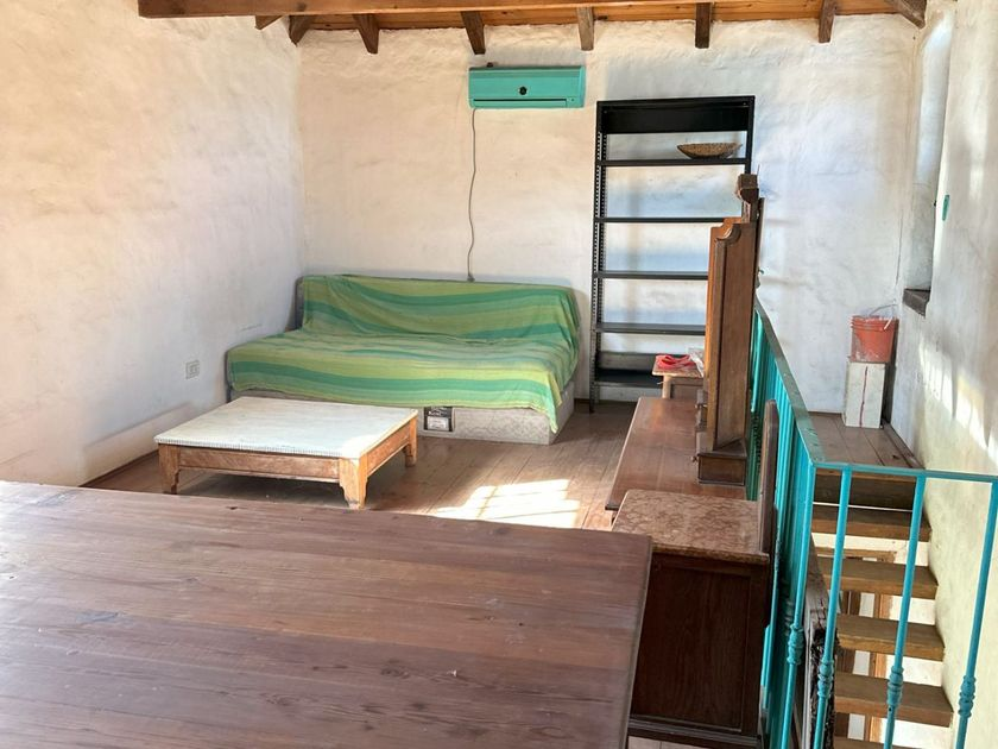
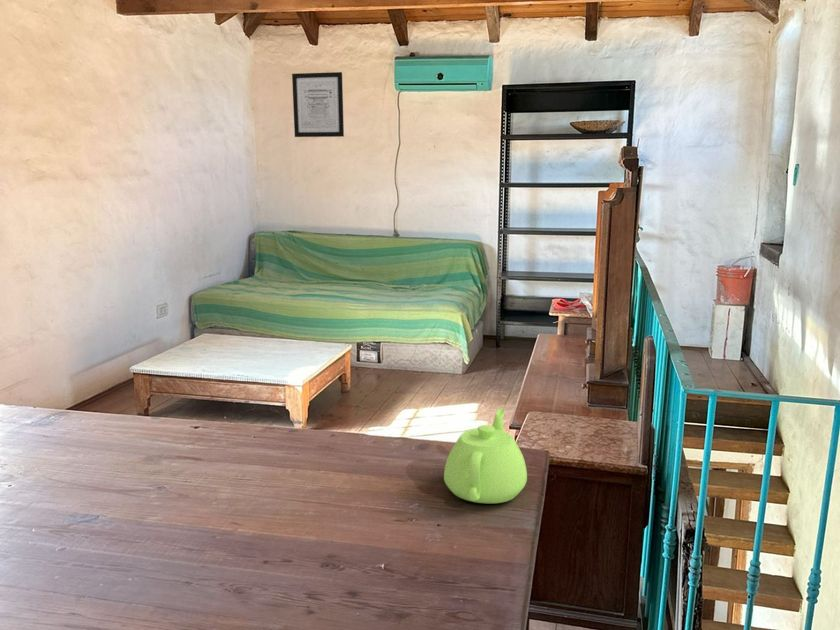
+ wall art [291,71,345,138]
+ teapot [443,407,528,504]
